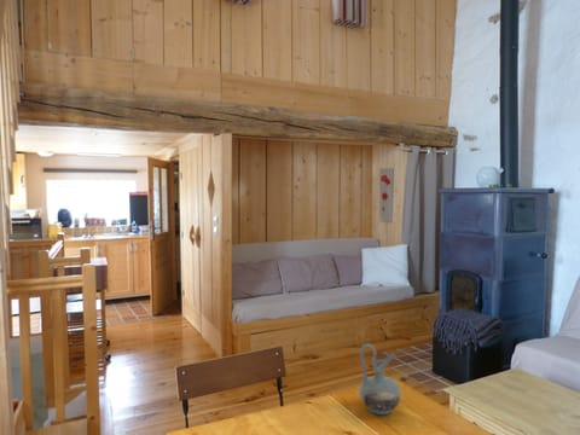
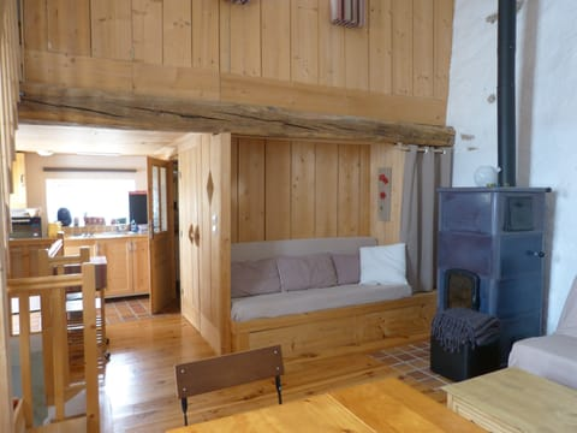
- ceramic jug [359,343,402,416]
